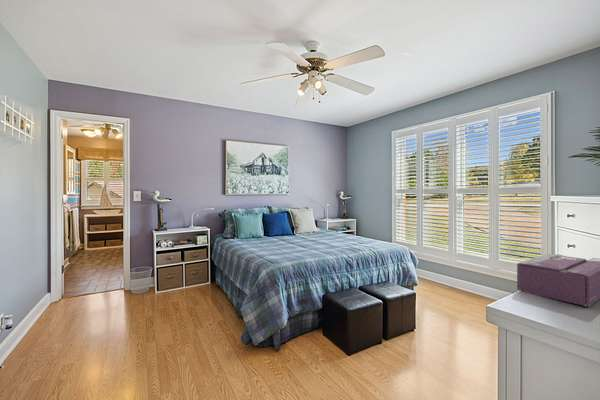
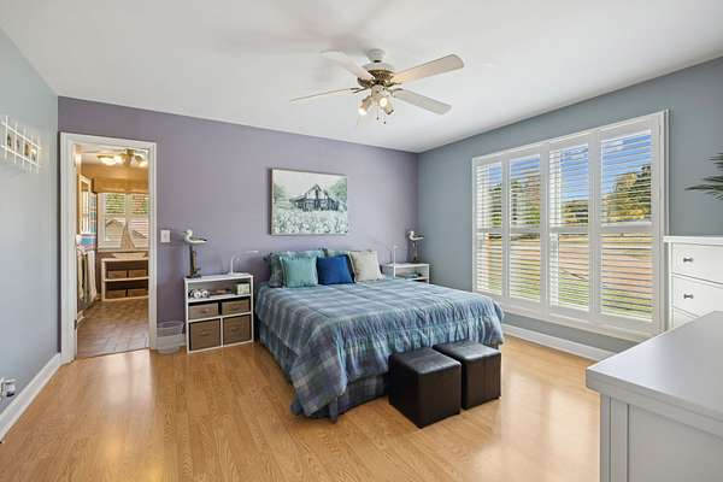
- tissue box [516,253,600,308]
